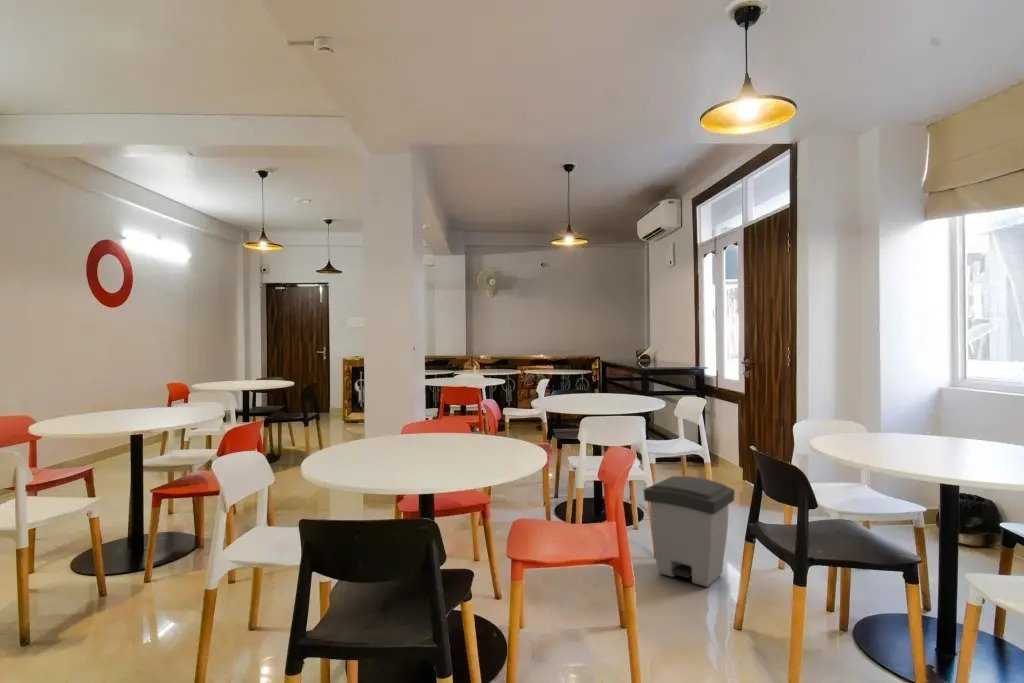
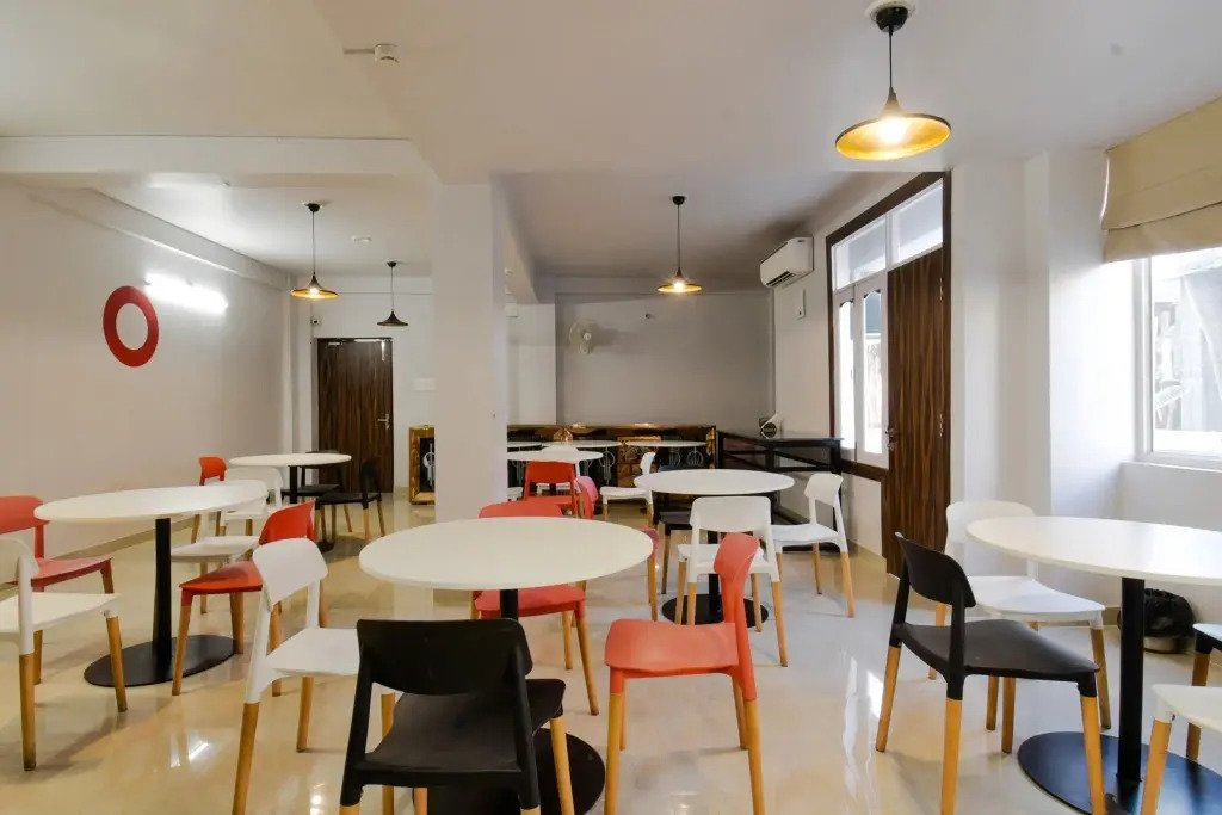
- trash can [643,475,736,588]
